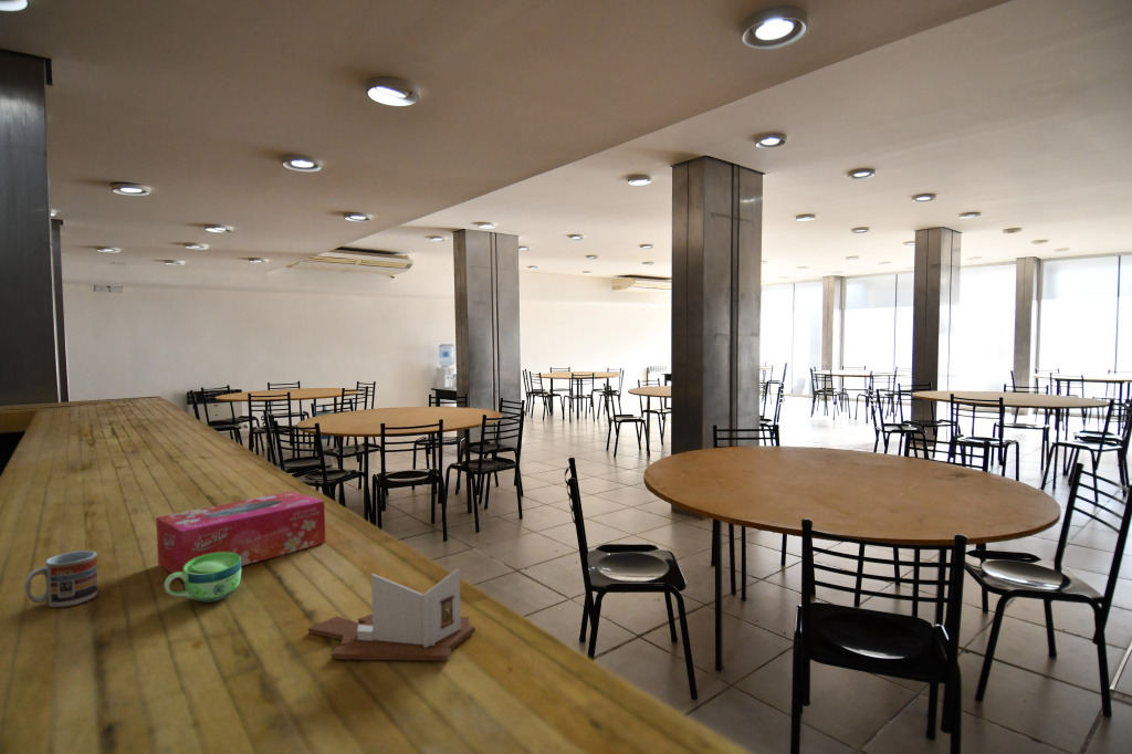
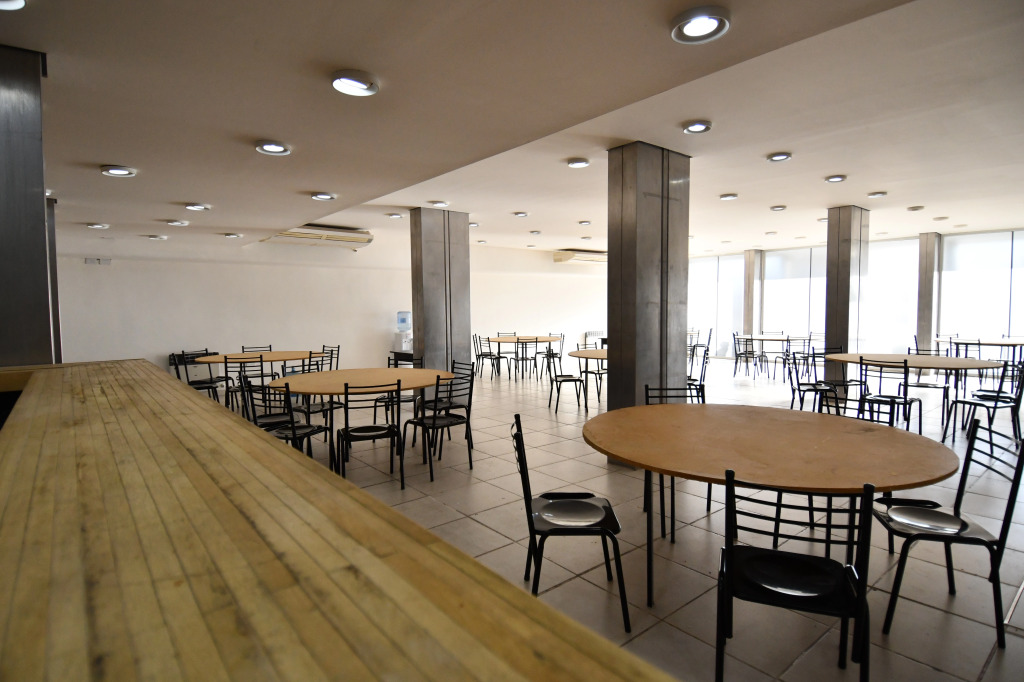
- cup [23,549,98,608]
- cup [164,552,242,604]
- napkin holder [307,567,476,662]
- tissue box [155,490,326,583]
